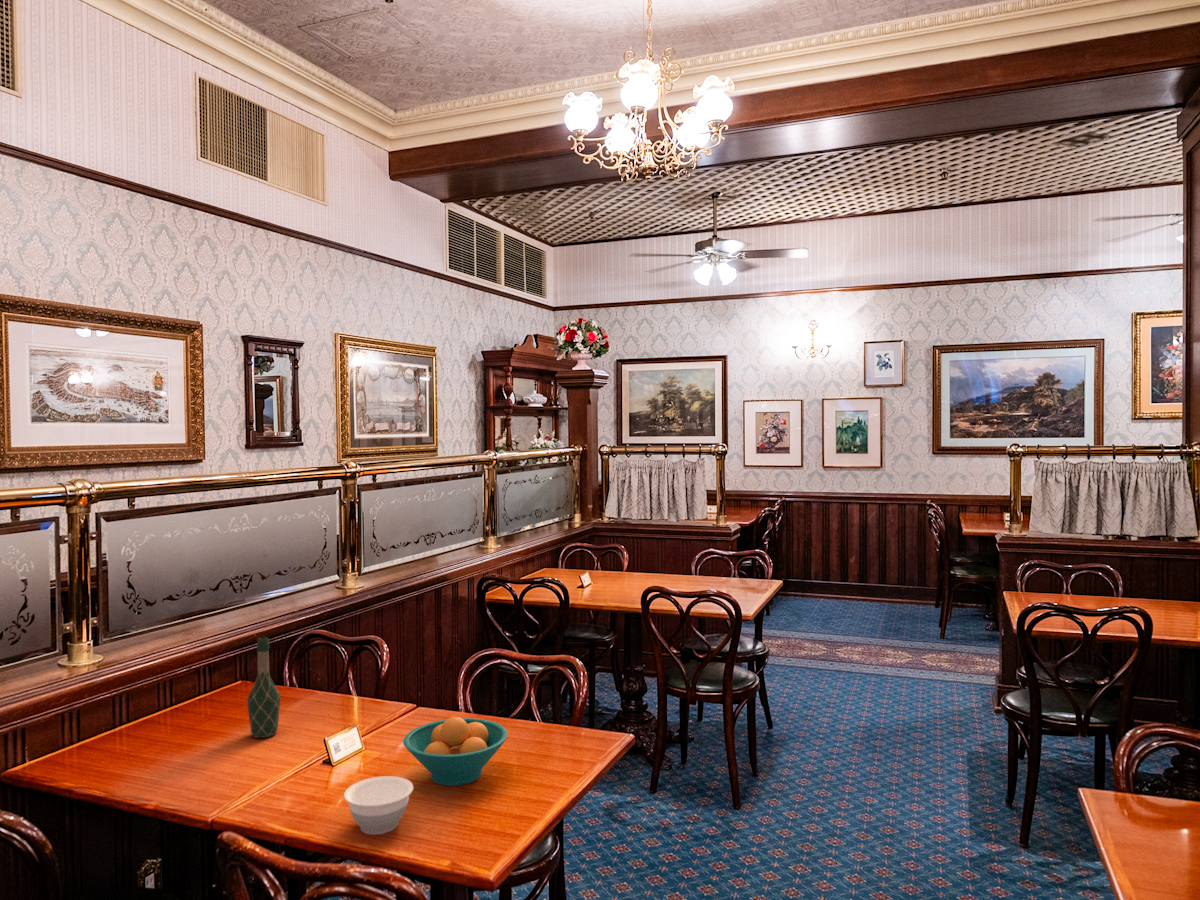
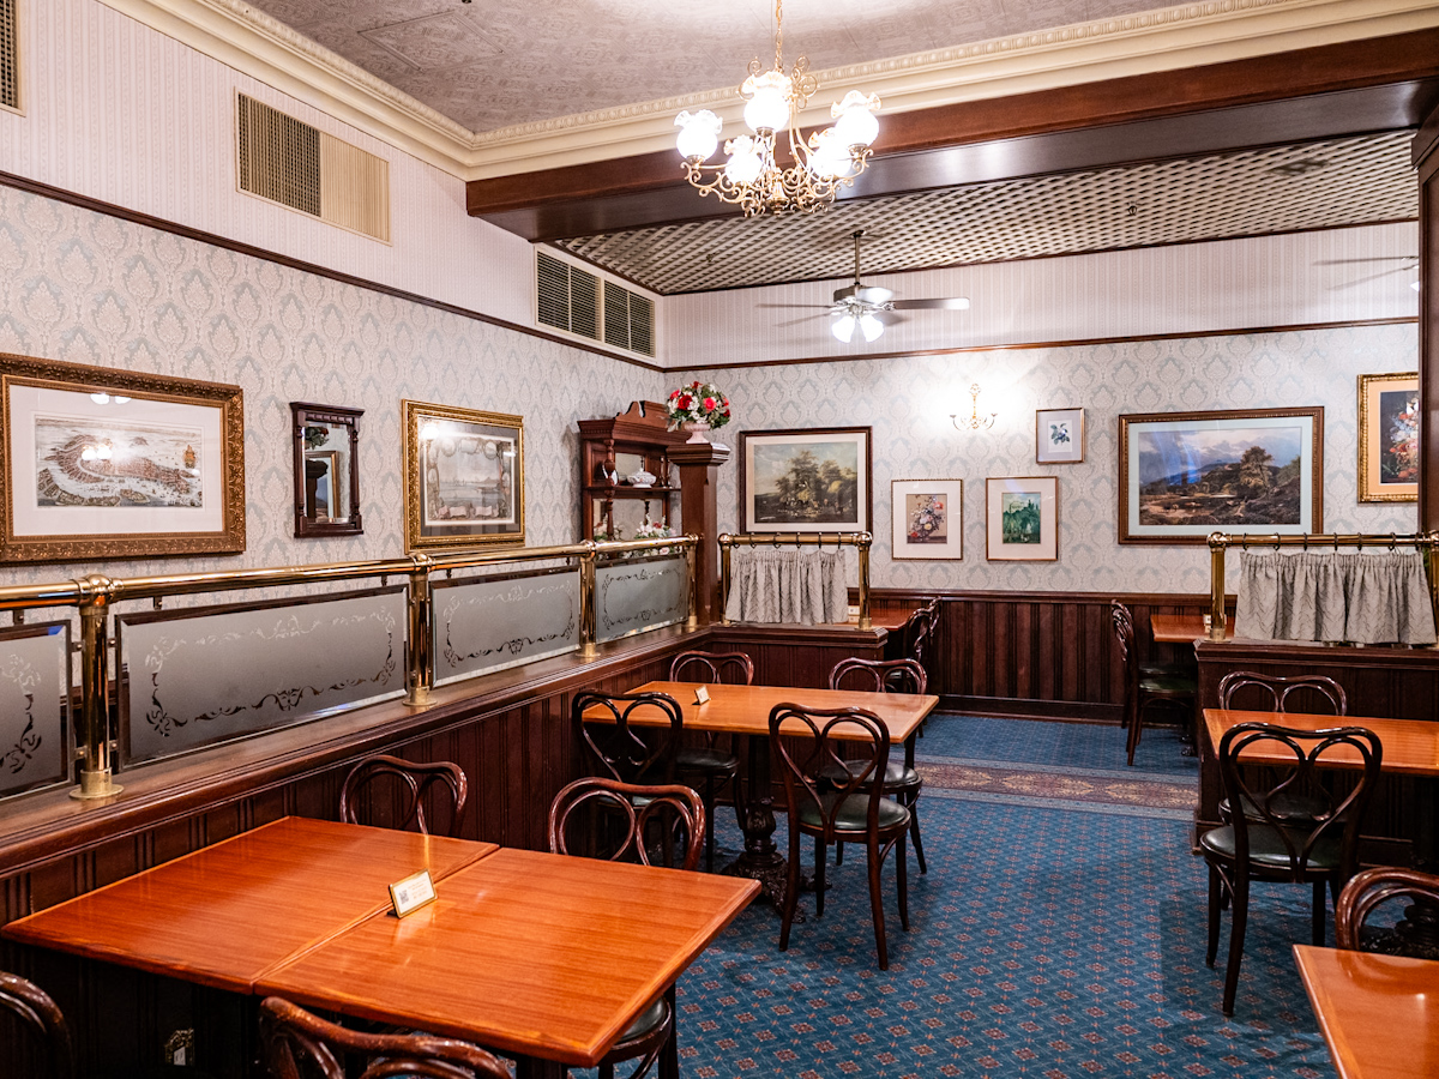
- wine bottle [246,636,282,739]
- fruit bowl [402,716,509,787]
- bowl [343,775,414,836]
